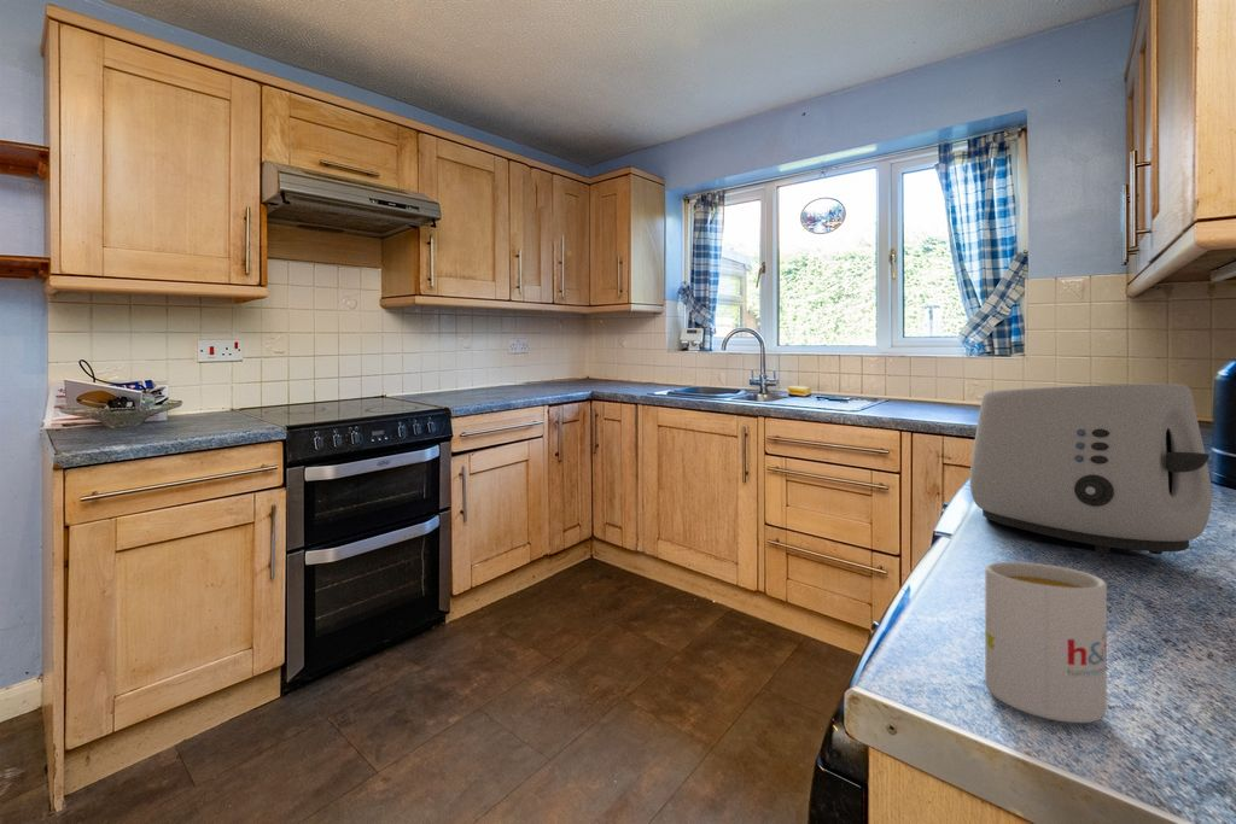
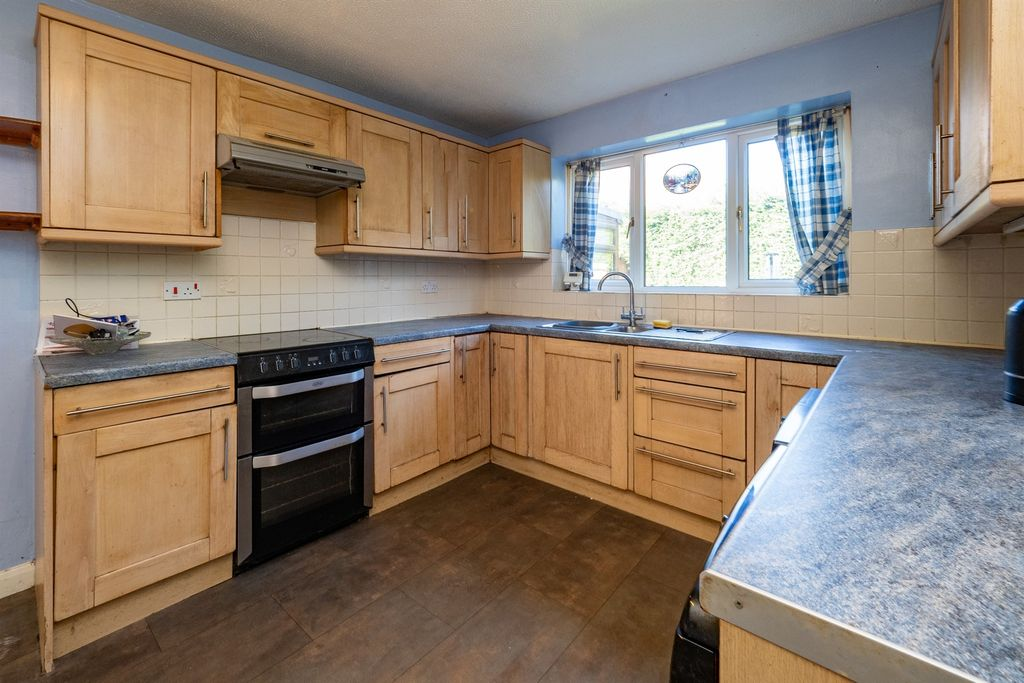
- mug [984,561,1108,724]
- toaster [969,382,1213,557]
